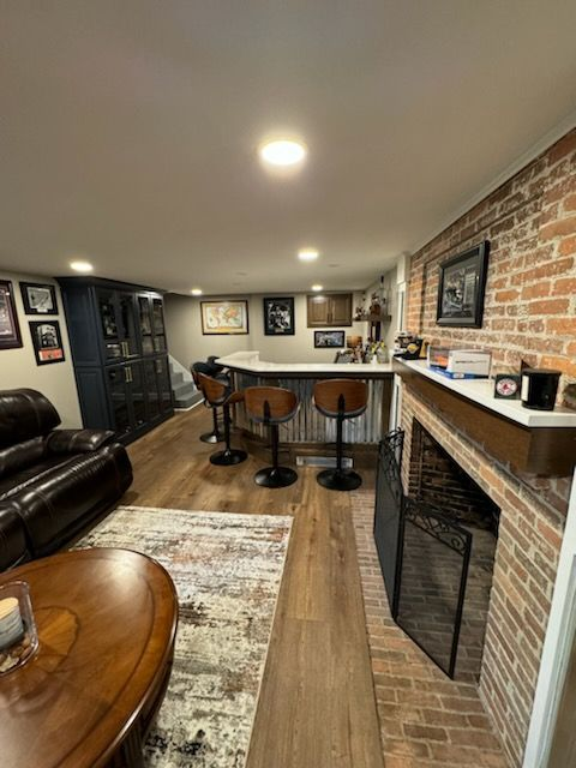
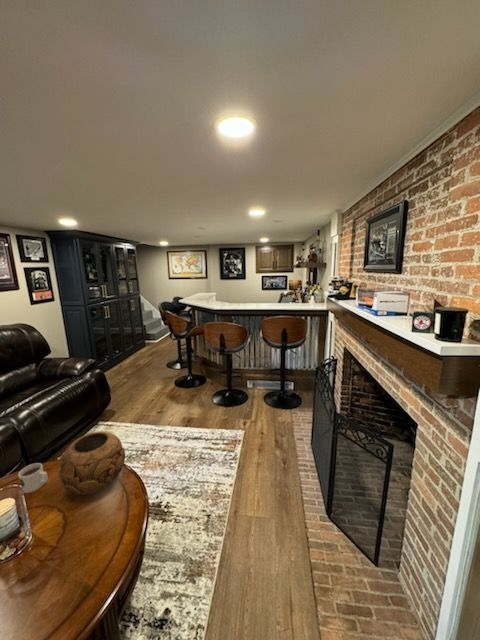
+ decorative bowl [58,431,126,496]
+ mug [17,462,49,494]
